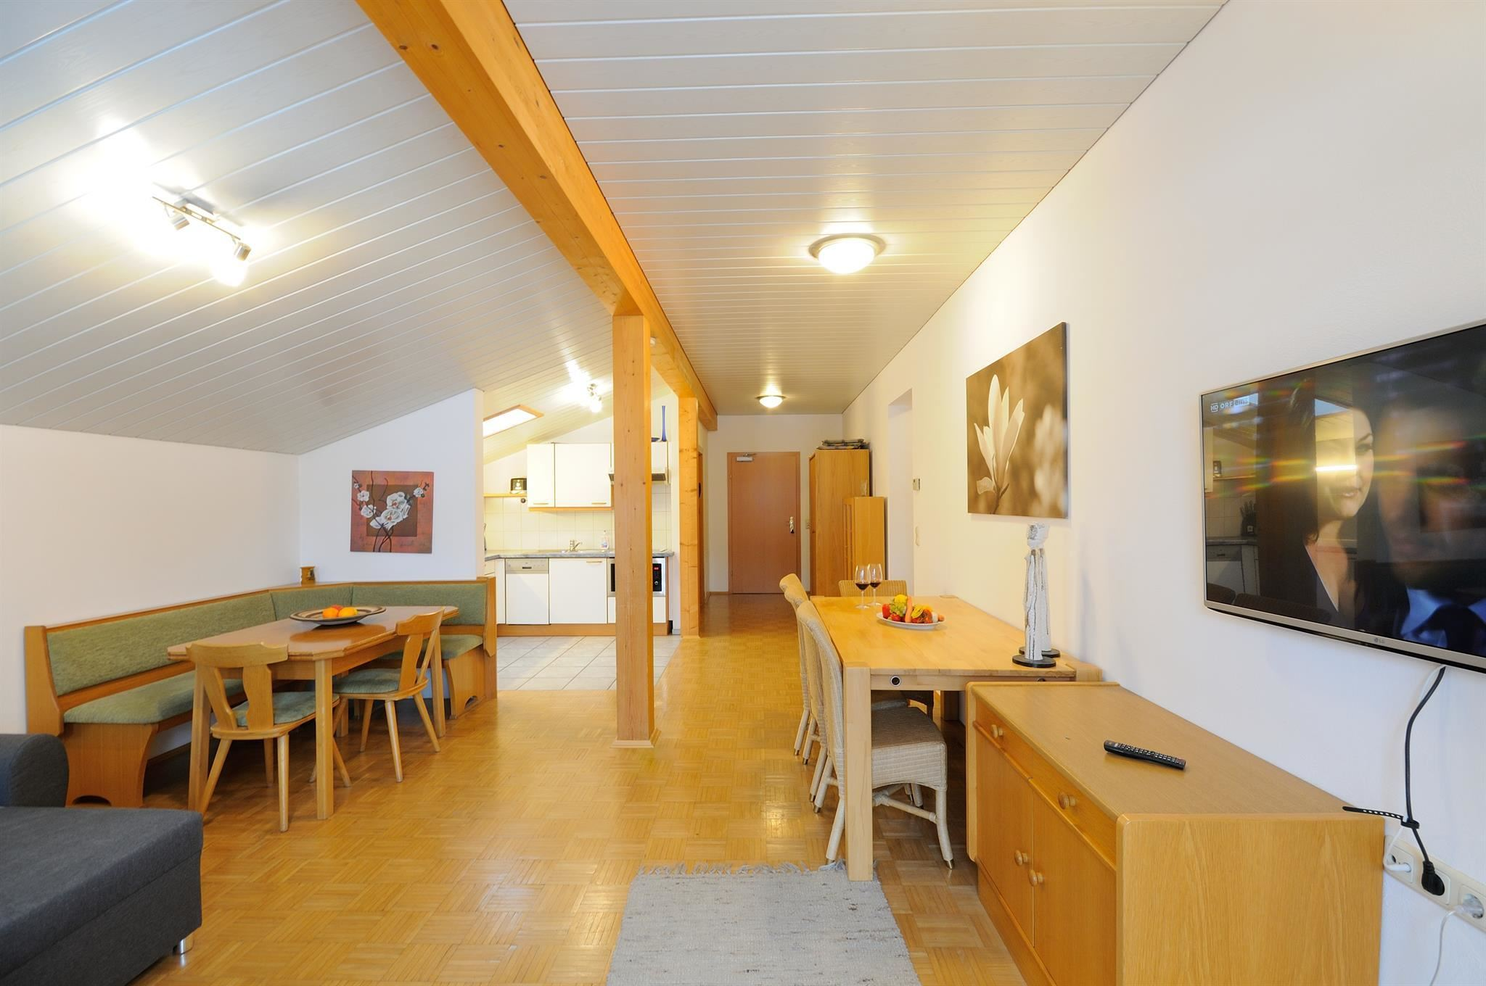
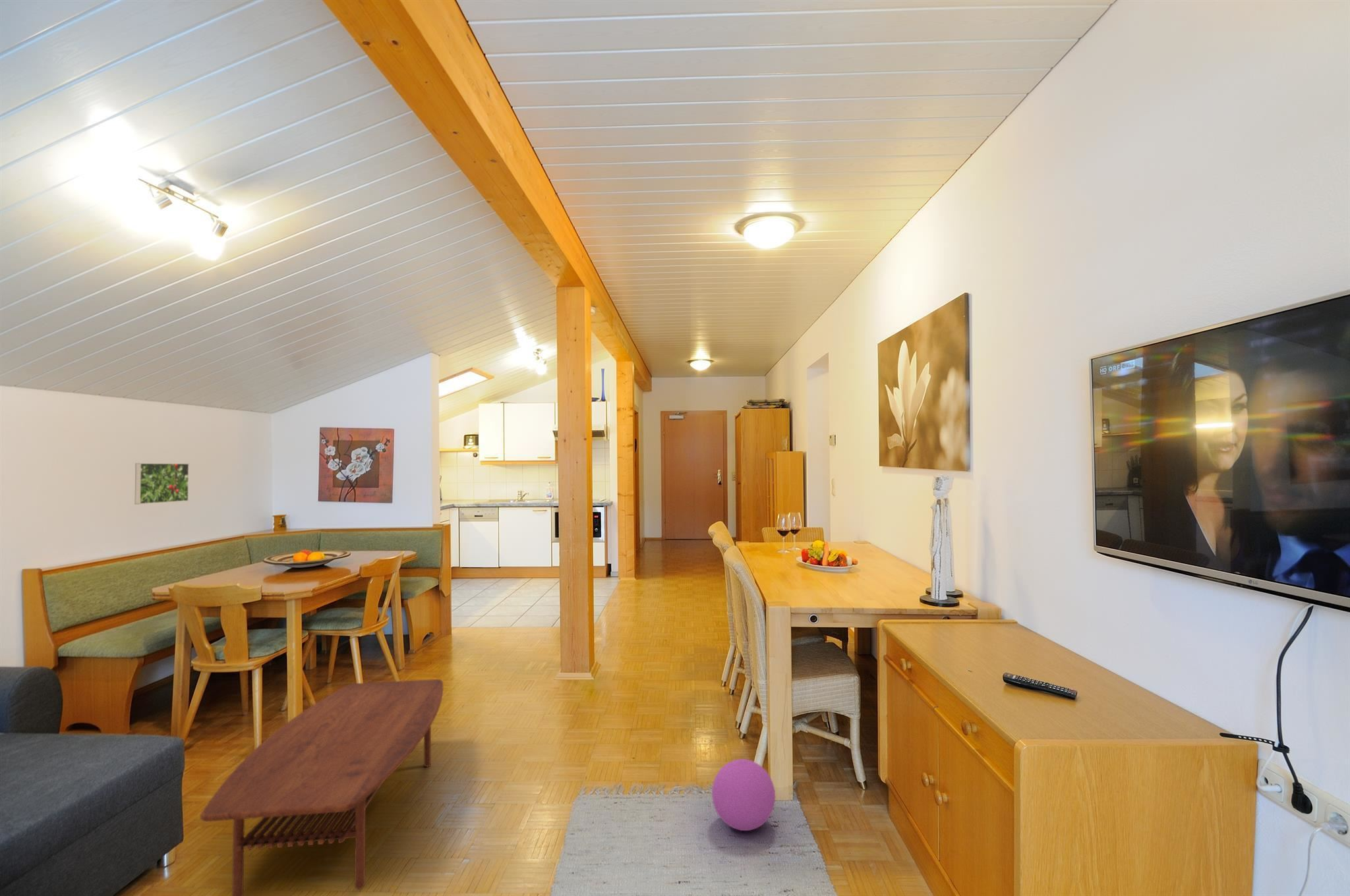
+ coffee table [200,679,444,896]
+ ball [711,758,776,831]
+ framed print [134,462,190,505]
